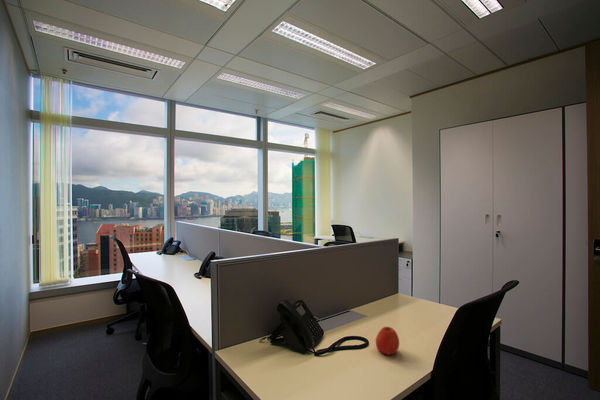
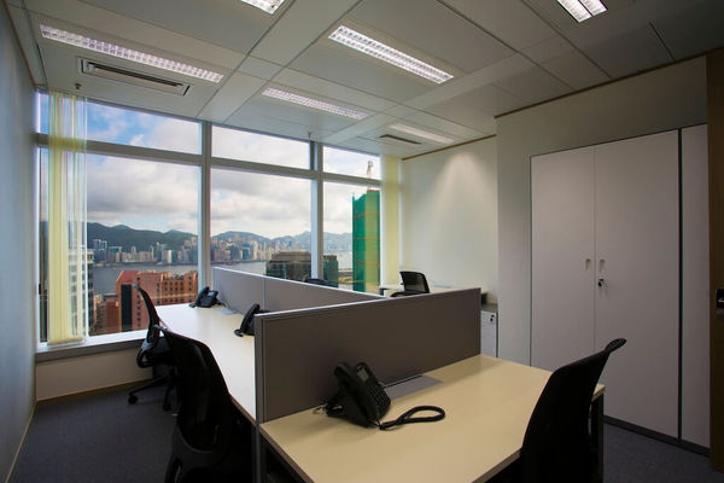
- apple [374,326,400,356]
